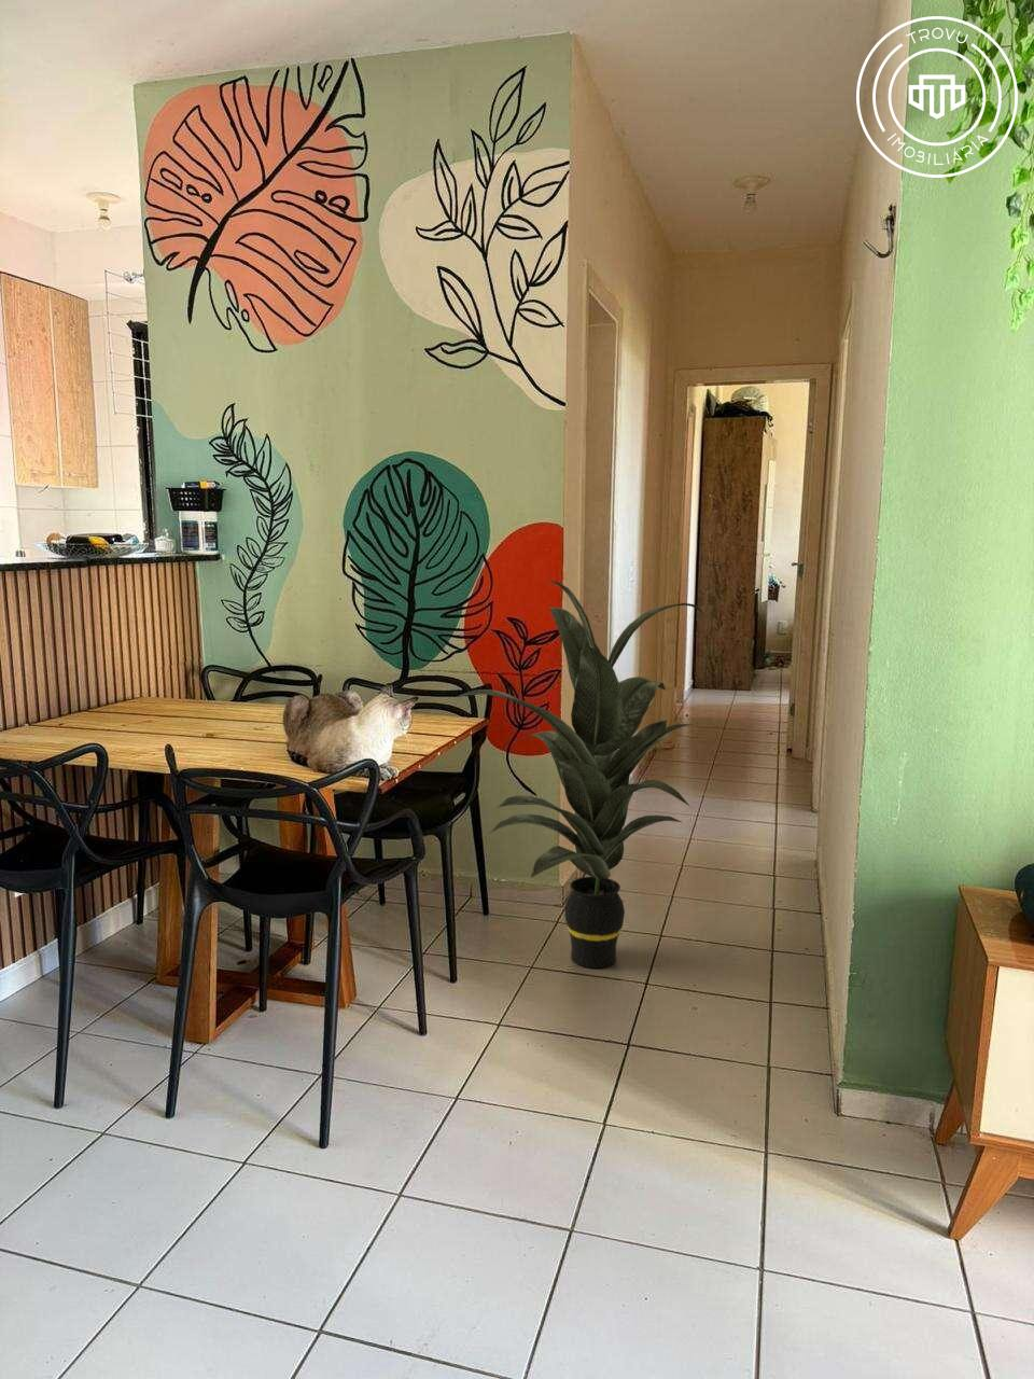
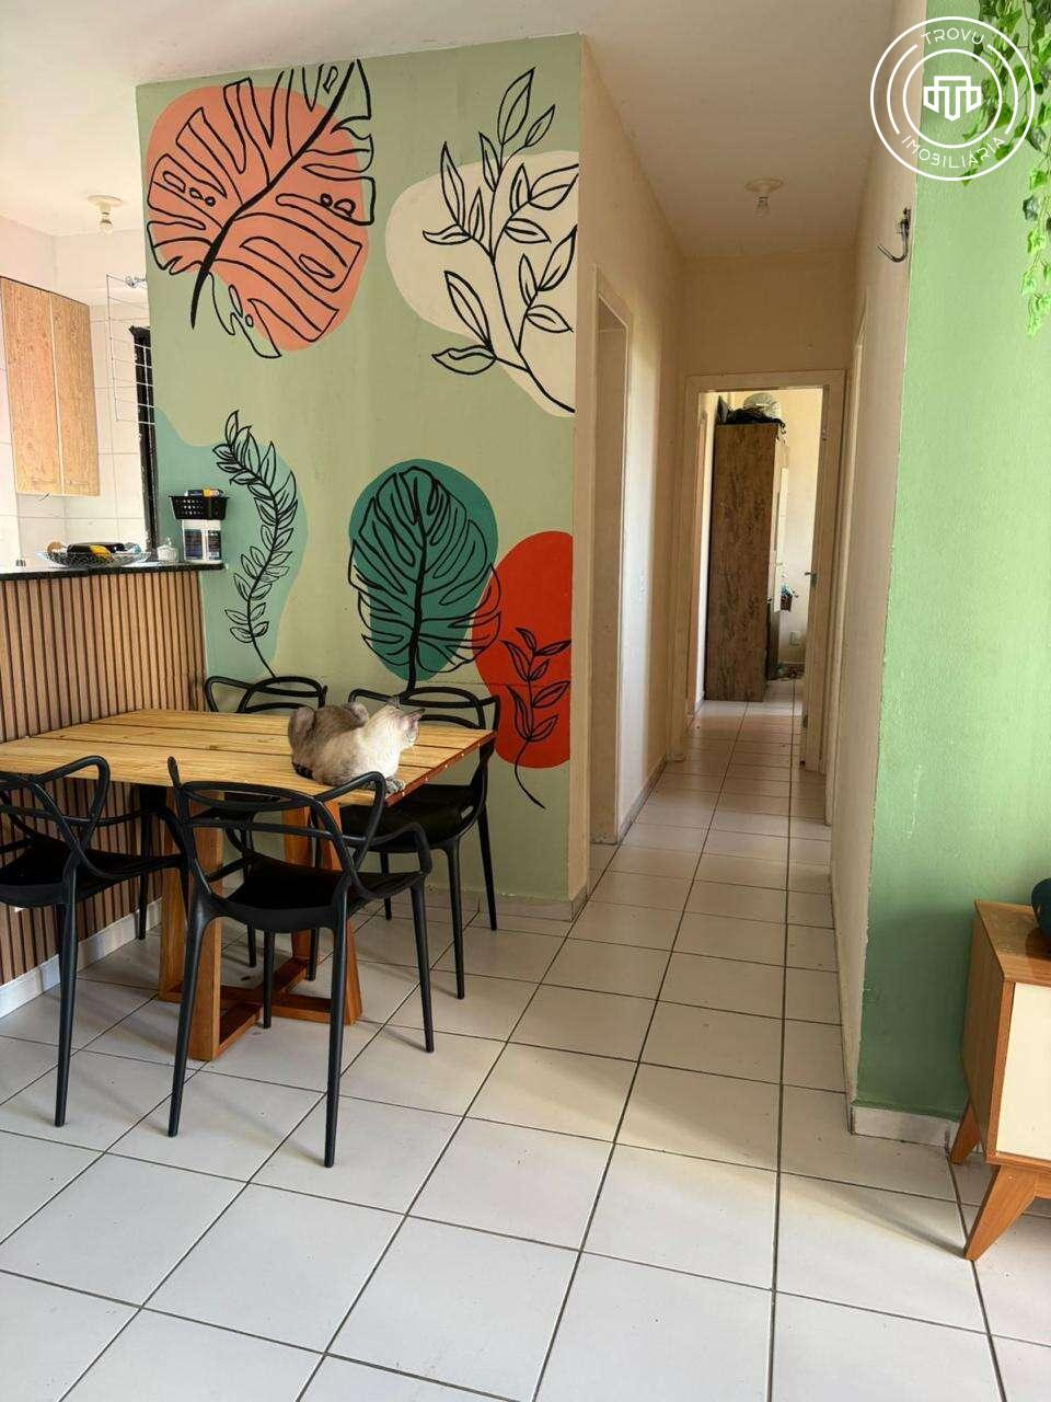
- indoor plant [455,580,706,969]
